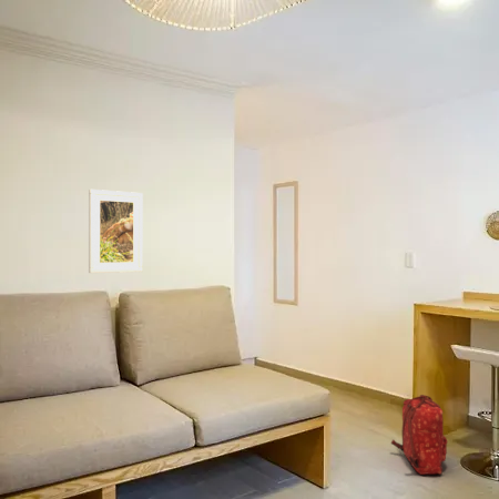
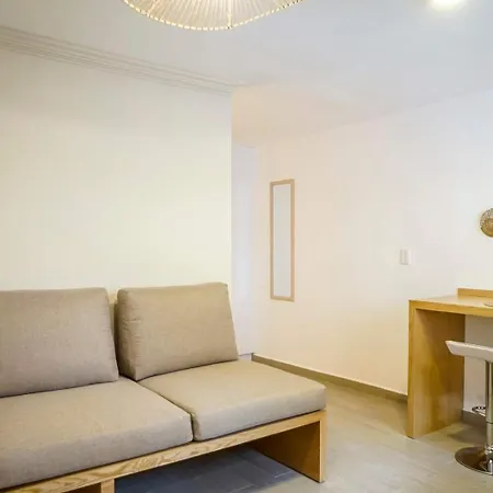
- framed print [88,189,144,274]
- backpack [390,394,448,476]
